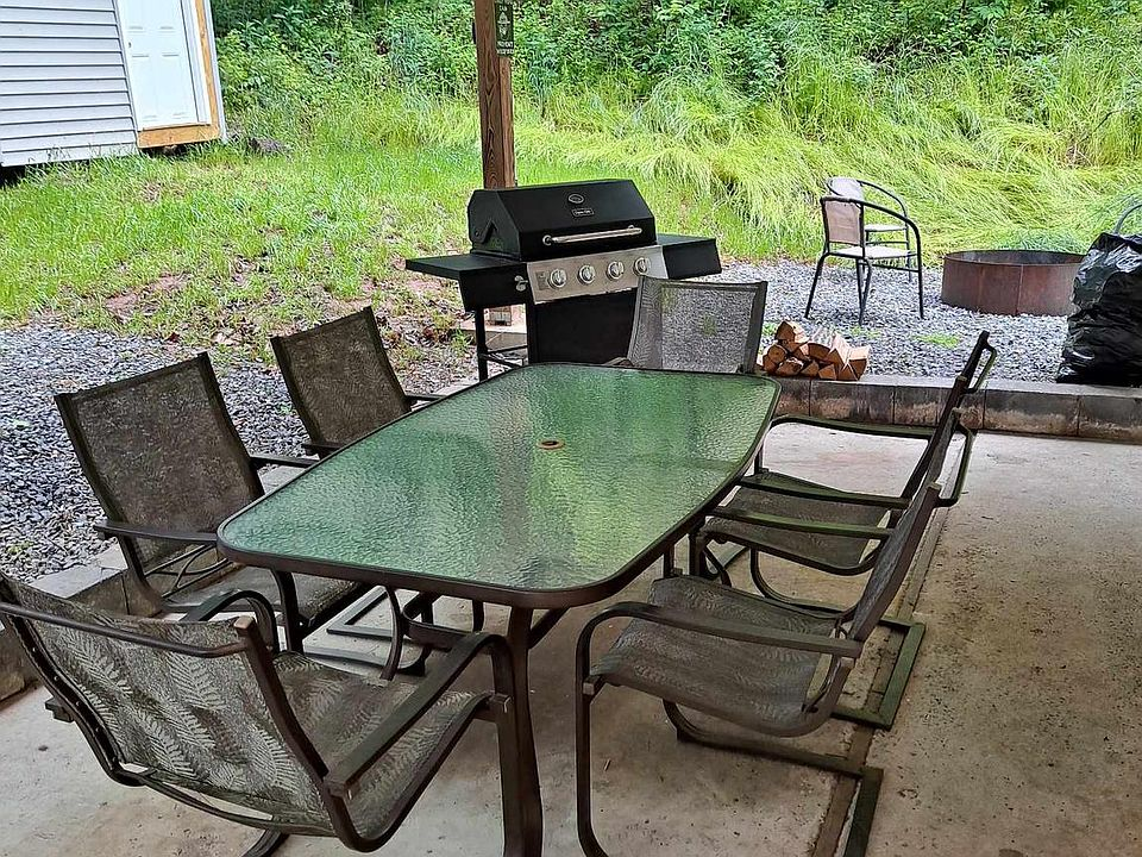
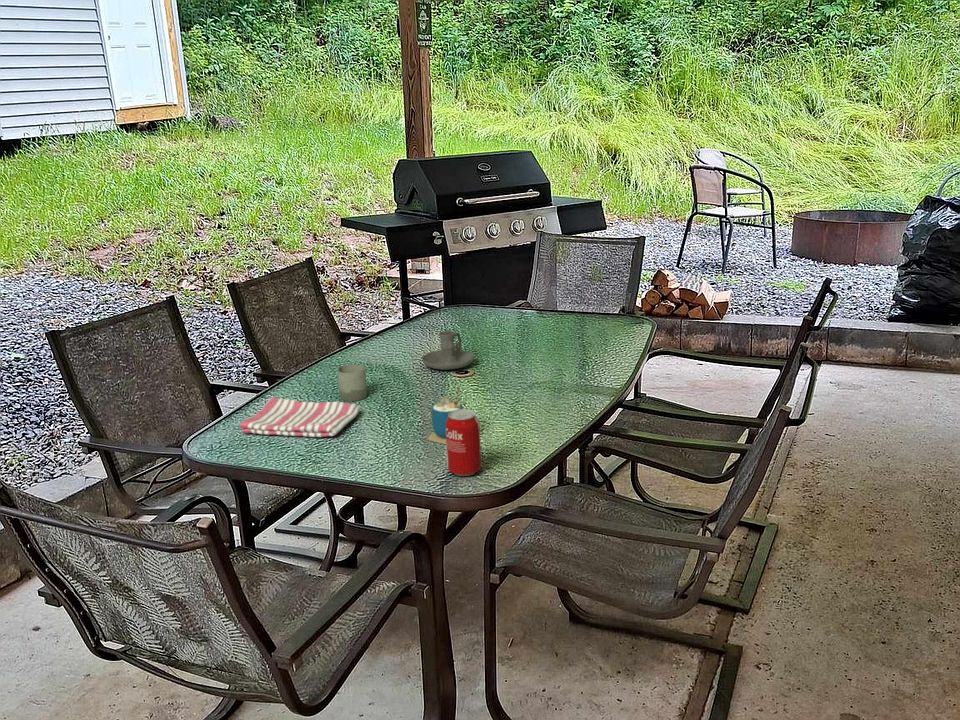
+ candle holder [421,330,475,371]
+ cup [427,384,464,445]
+ beverage can [445,408,482,477]
+ cup [336,364,368,402]
+ dish towel [239,396,362,438]
